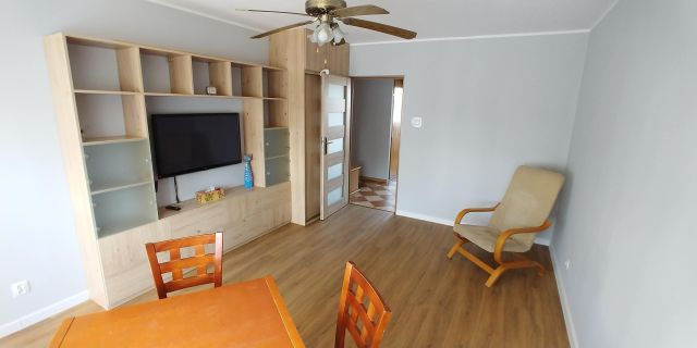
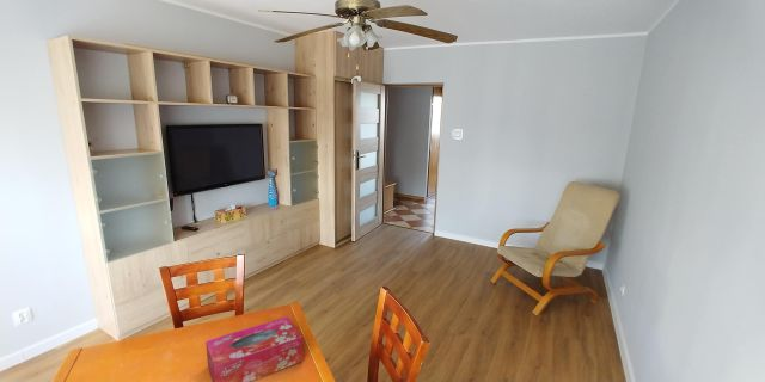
+ tissue box [204,315,305,382]
